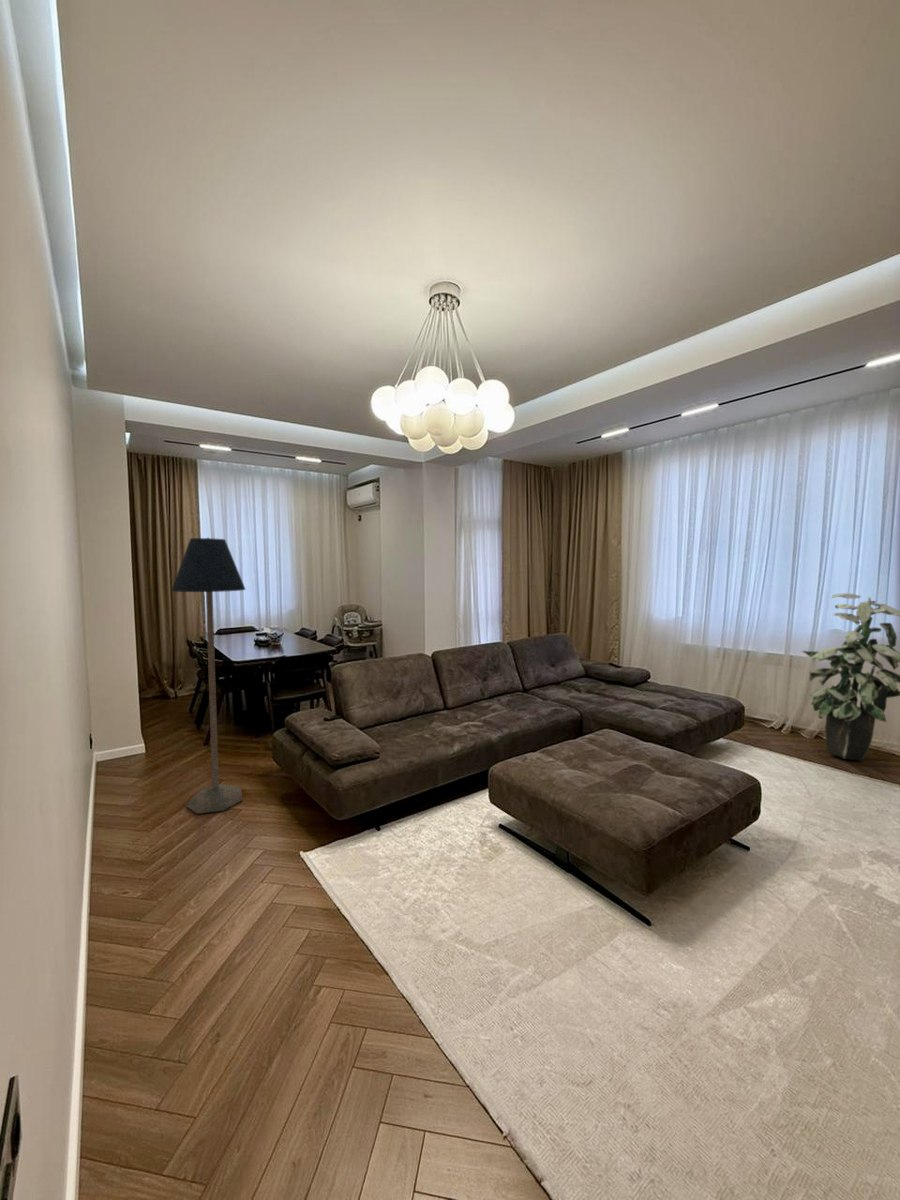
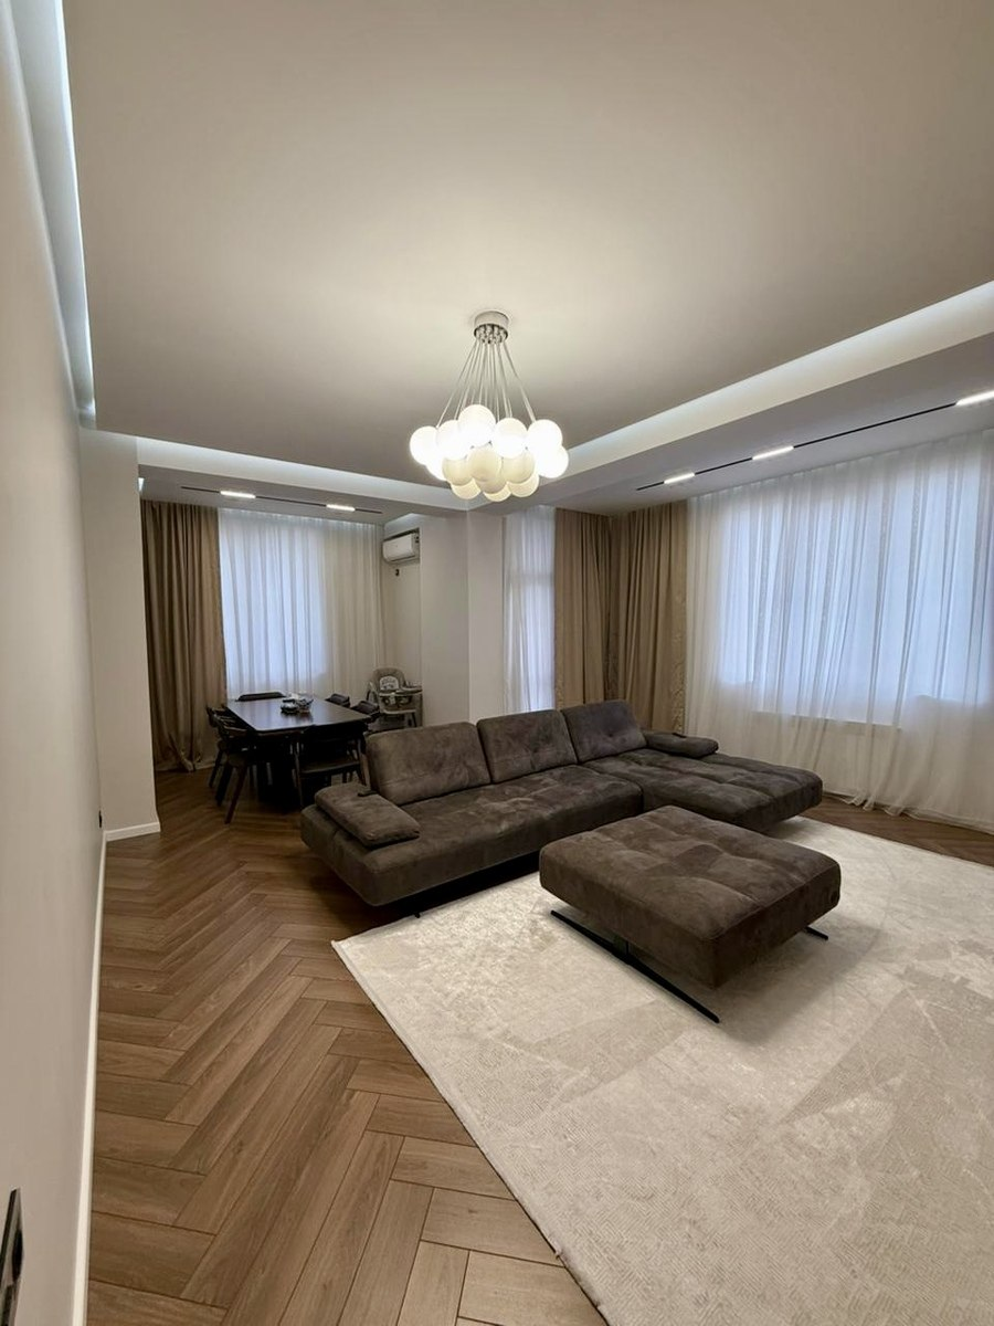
- floor lamp [170,537,247,815]
- indoor plant [801,592,900,762]
